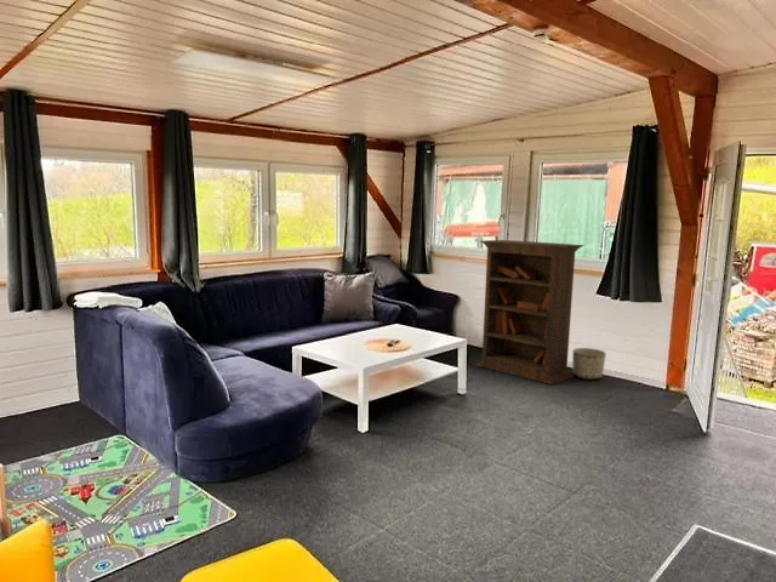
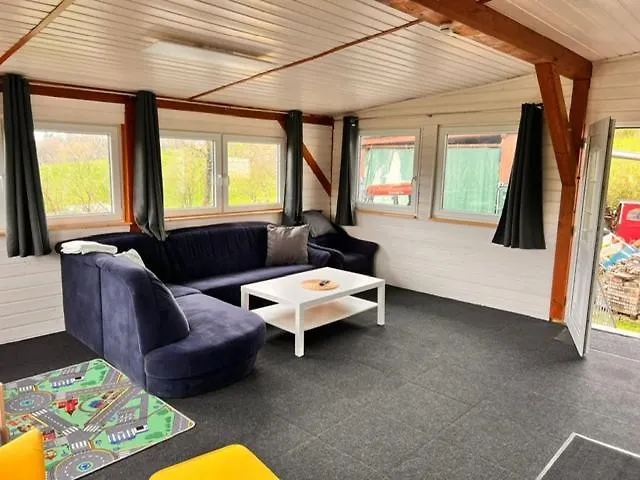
- planter [571,347,607,381]
- bookcase [474,239,586,386]
